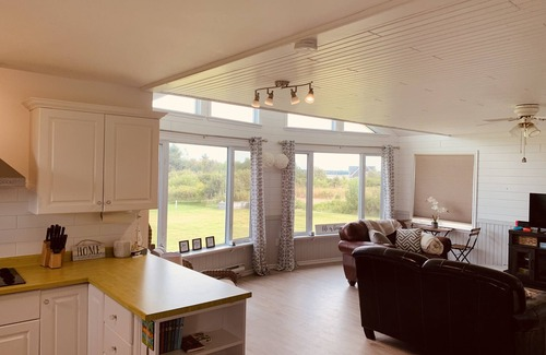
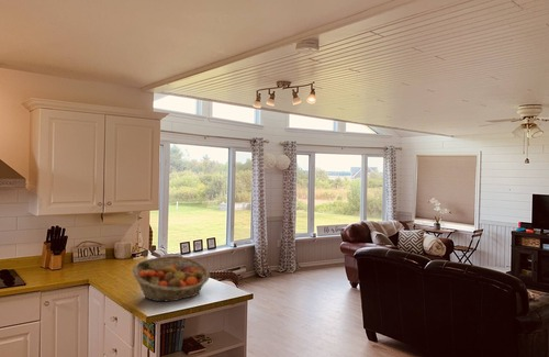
+ fruit basket [132,255,211,303]
